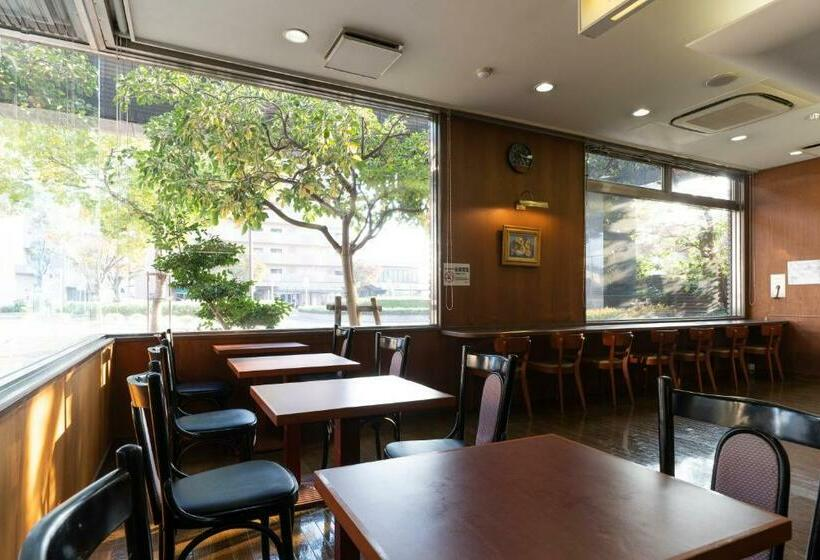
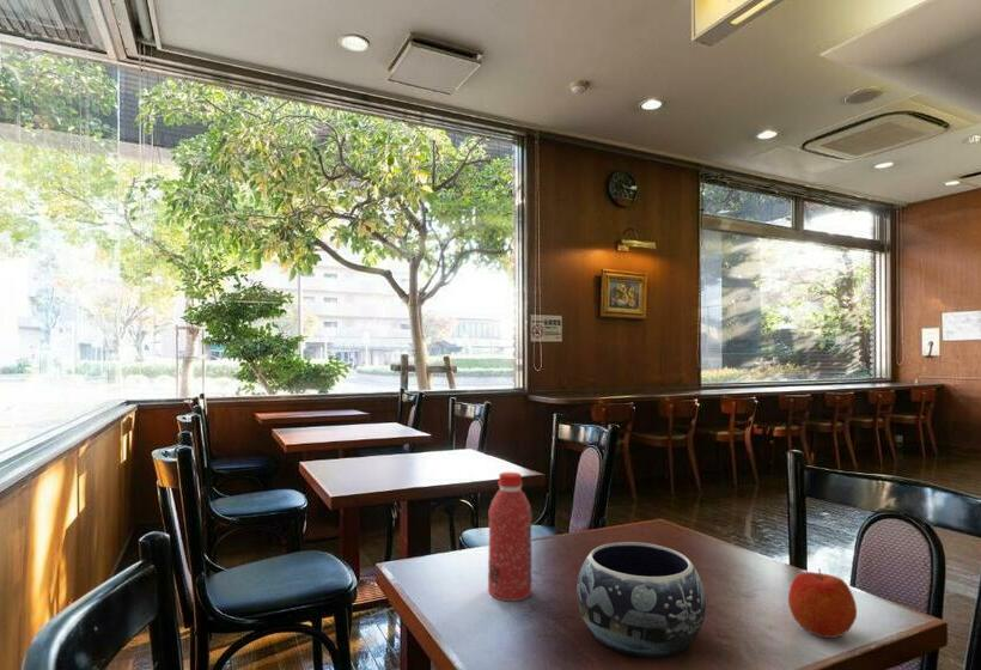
+ decorative bowl [575,541,707,659]
+ apple [787,567,858,639]
+ beverage bottle [487,471,534,602]
